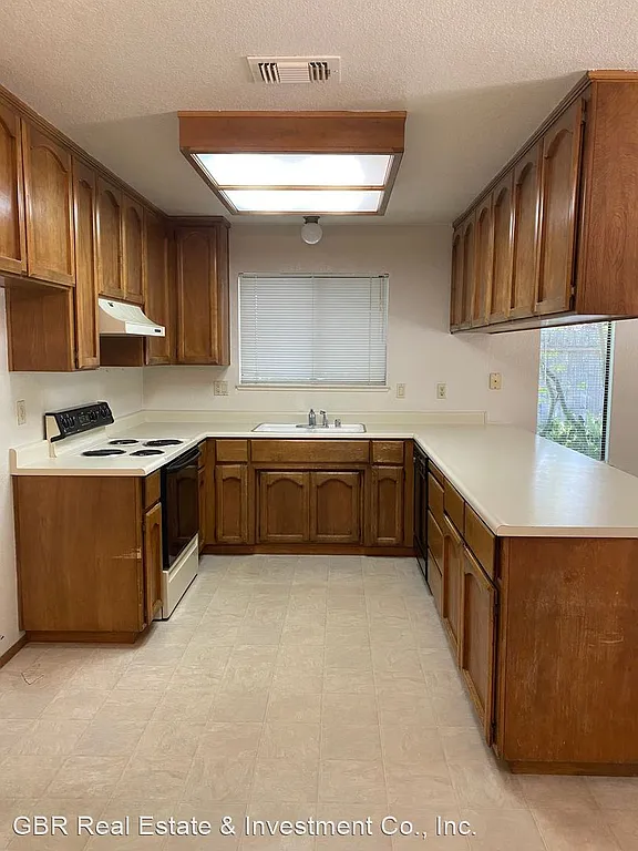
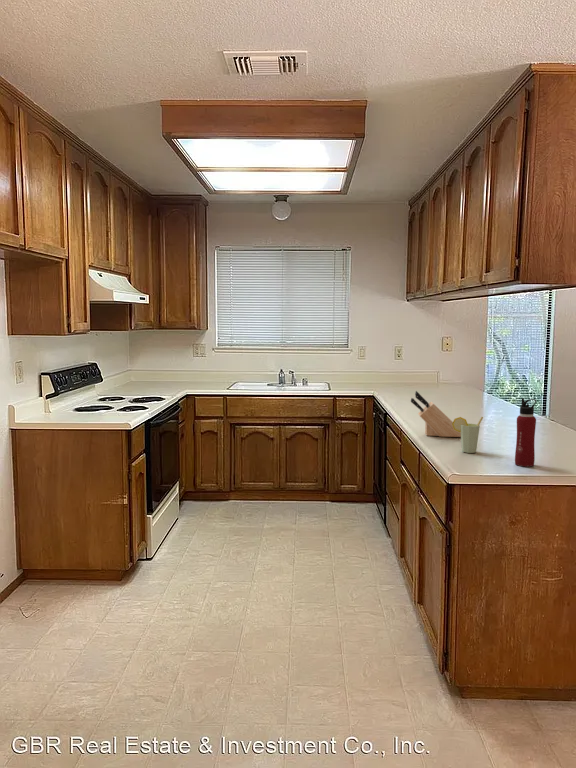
+ water bottle [514,397,538,467]
+ cup [452,416,484,454]
+ knife block [410,390,461,438]
